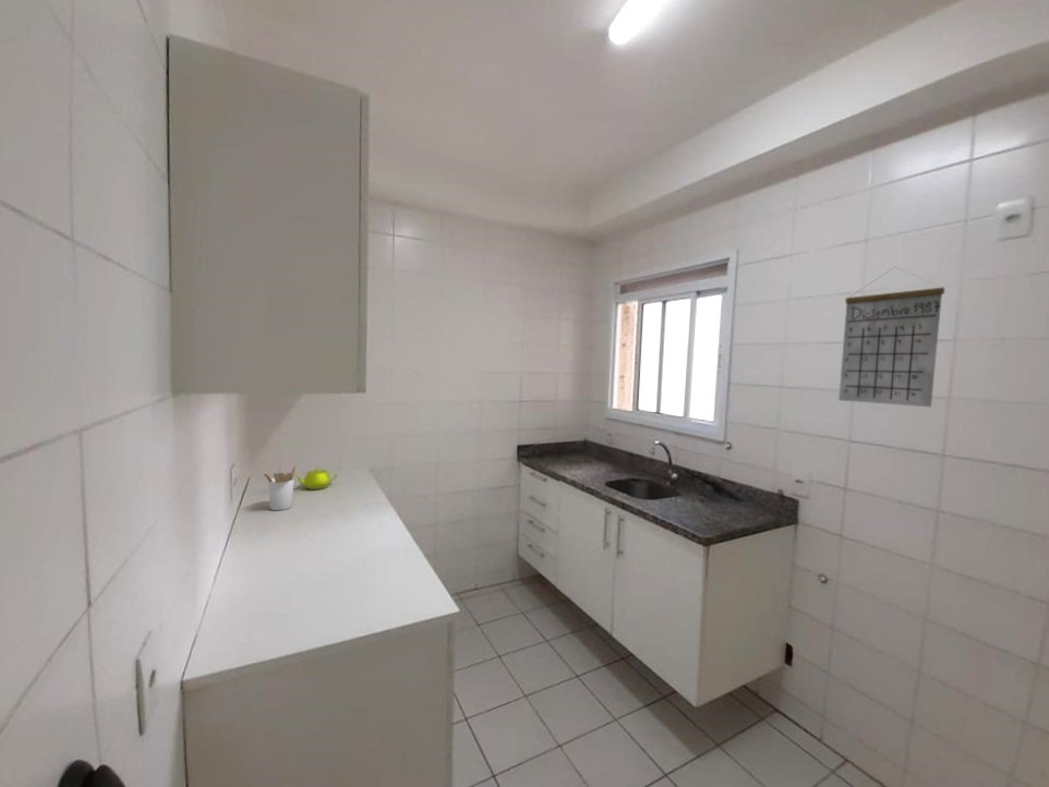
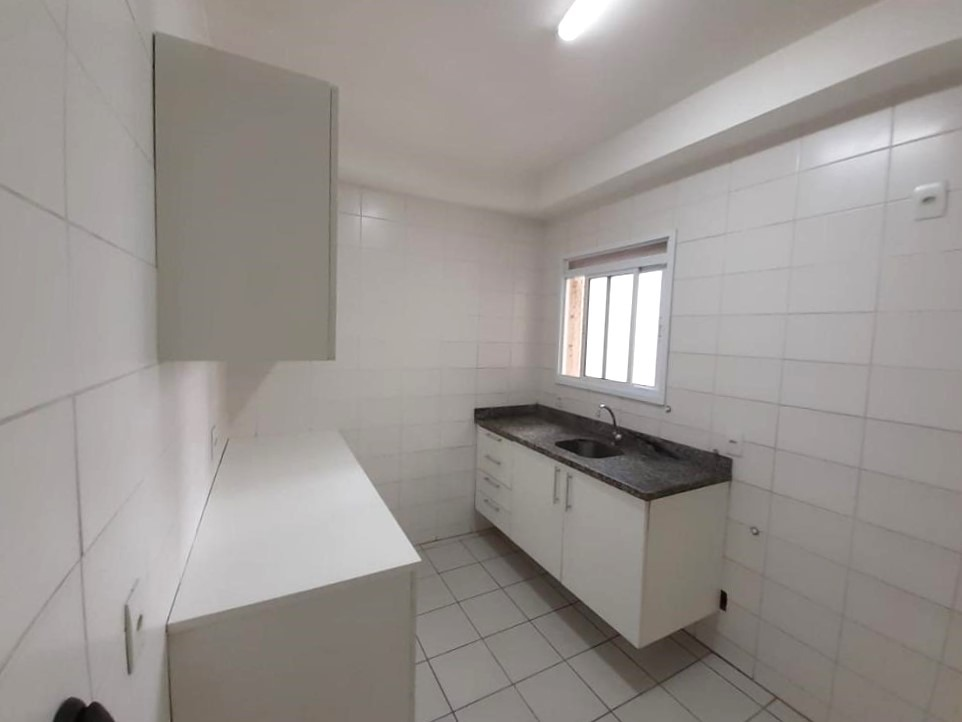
- utensil holder [262,464,298,511]
- calendar [837,266,945,408]
- teapot [294,467,338,491]
